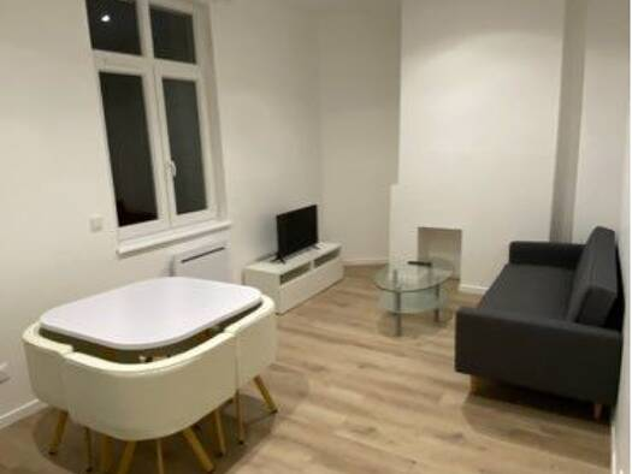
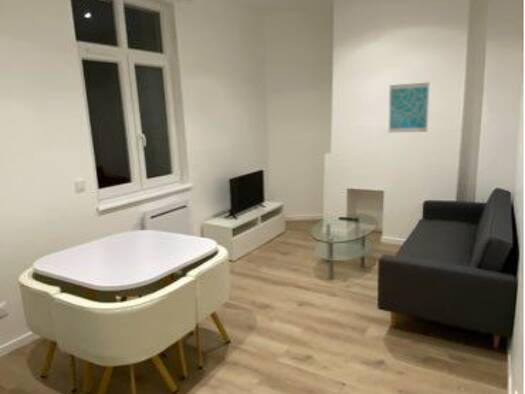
+ wall art [387,82,430,133]
